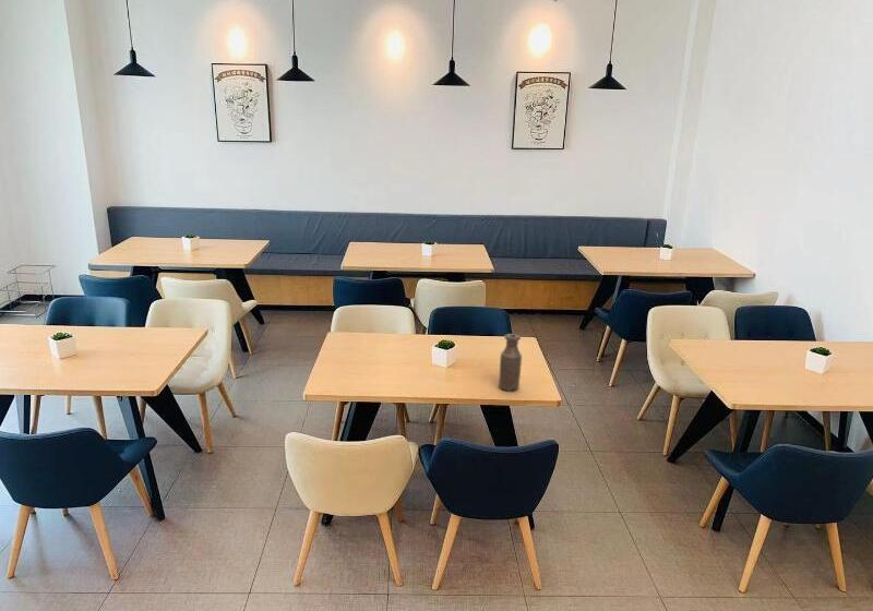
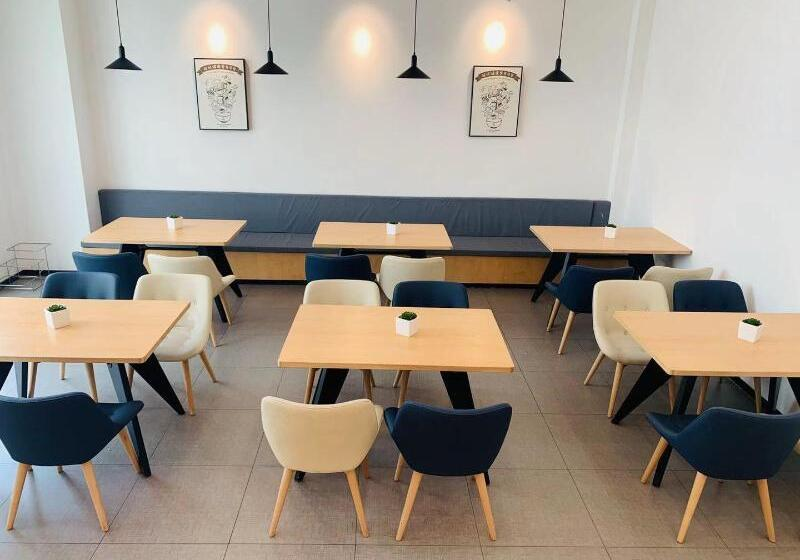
- bottle [498,333,523,392]
